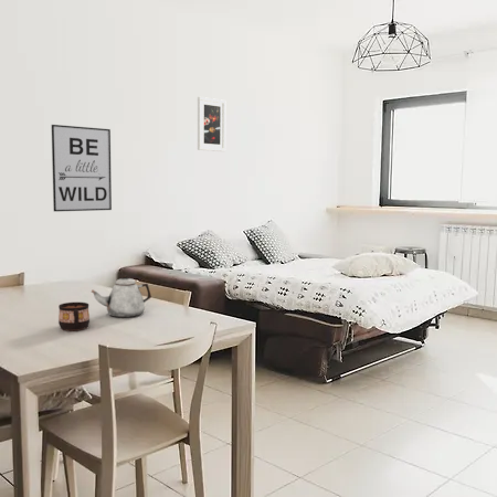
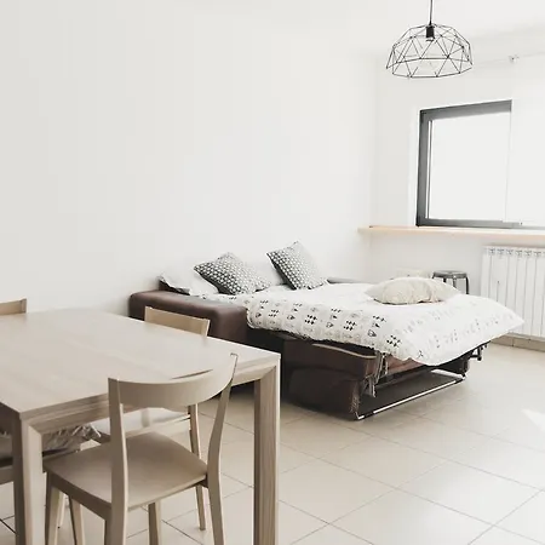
- teapot [91,275,152,318]
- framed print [197,96,226,152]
- cup [57,302,91,331]
- wall art [51,124,113,212]
